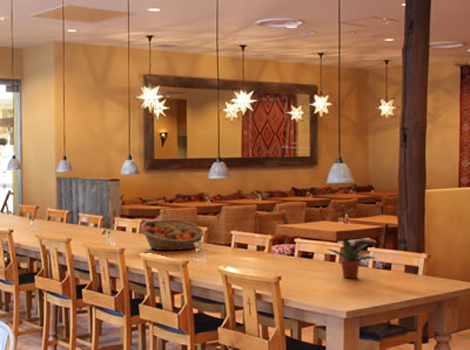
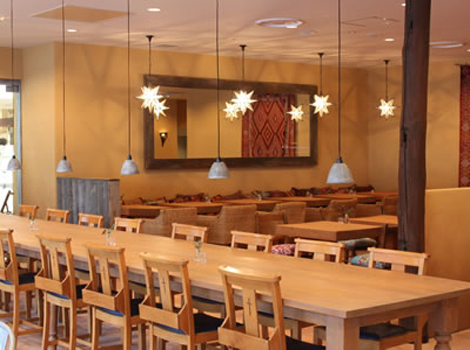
- fruit basket [140,219,205,251]
- potted plant [326,236,378,279]
